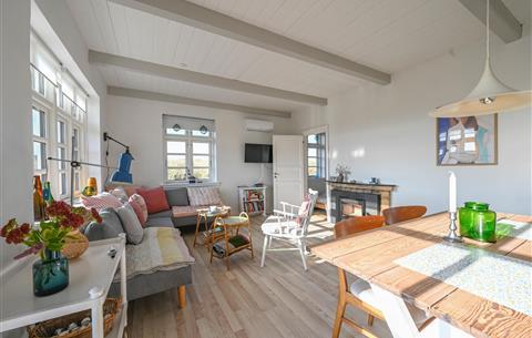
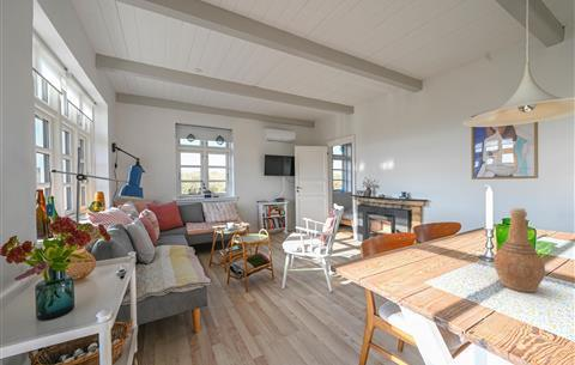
+ vase [492,207,546,293]
